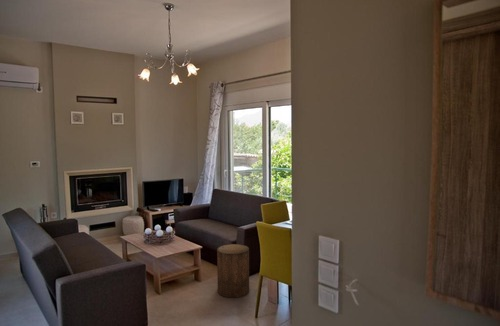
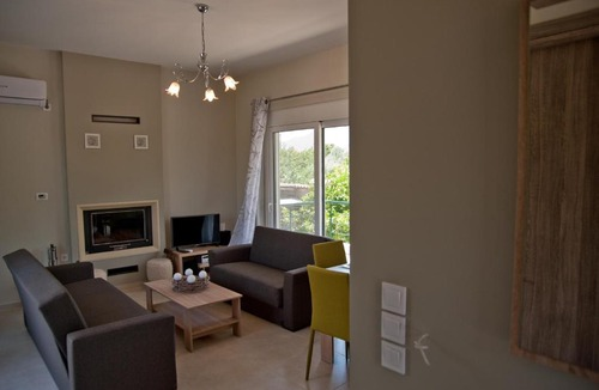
- stool [216,243,250,299]
